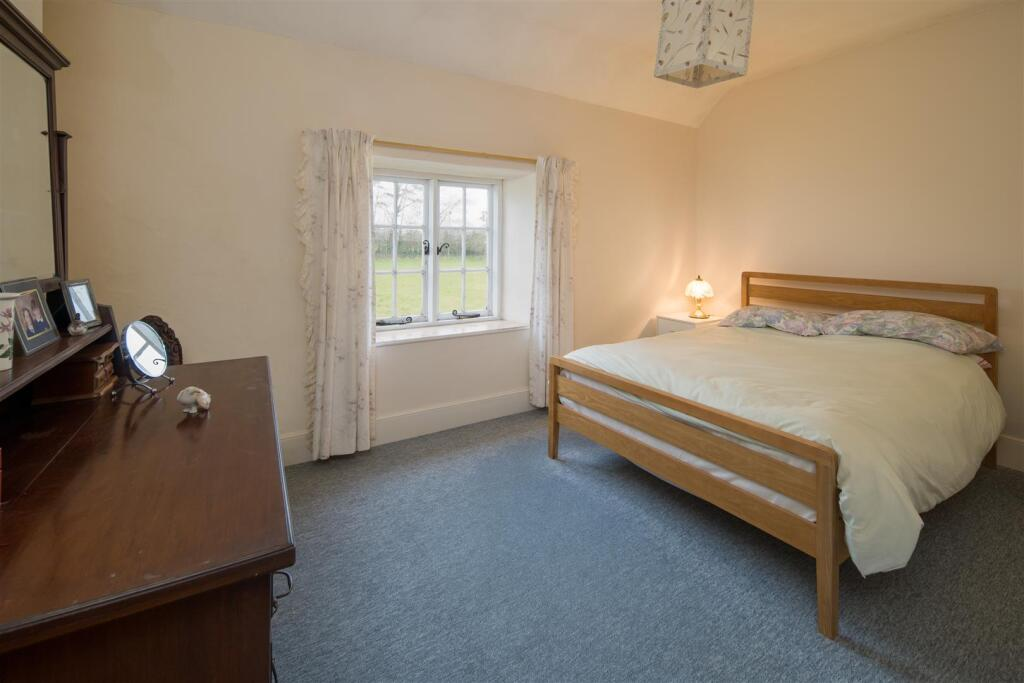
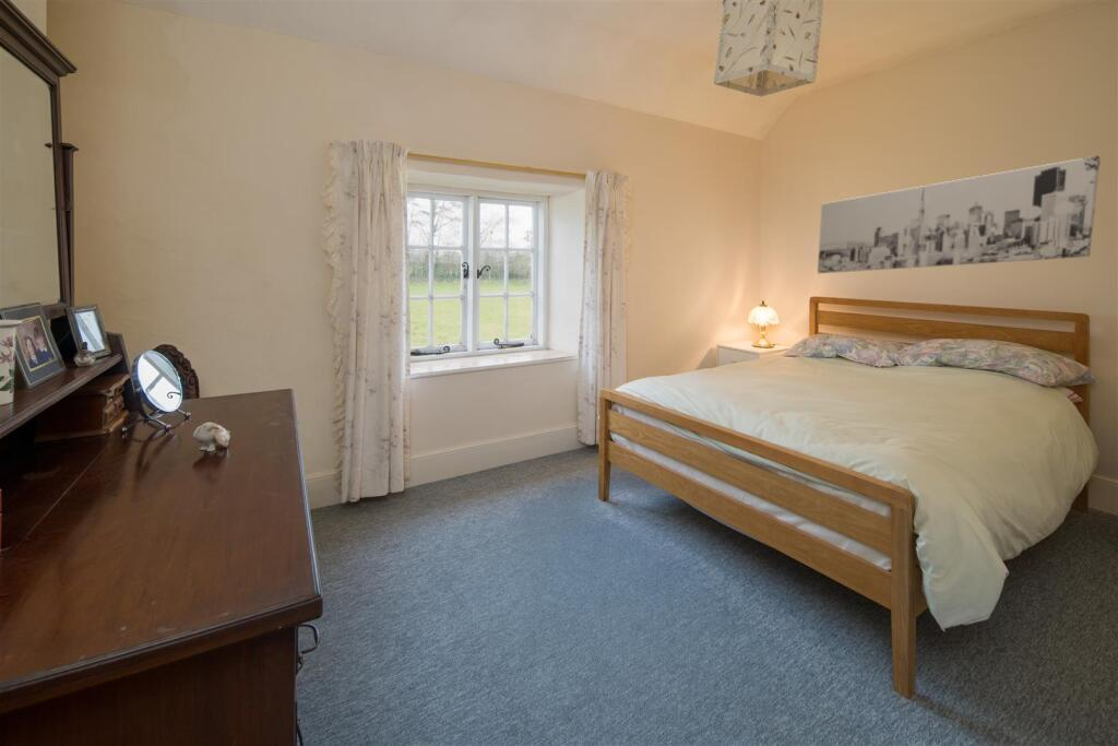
+ wall art [817,155,1102,274]
